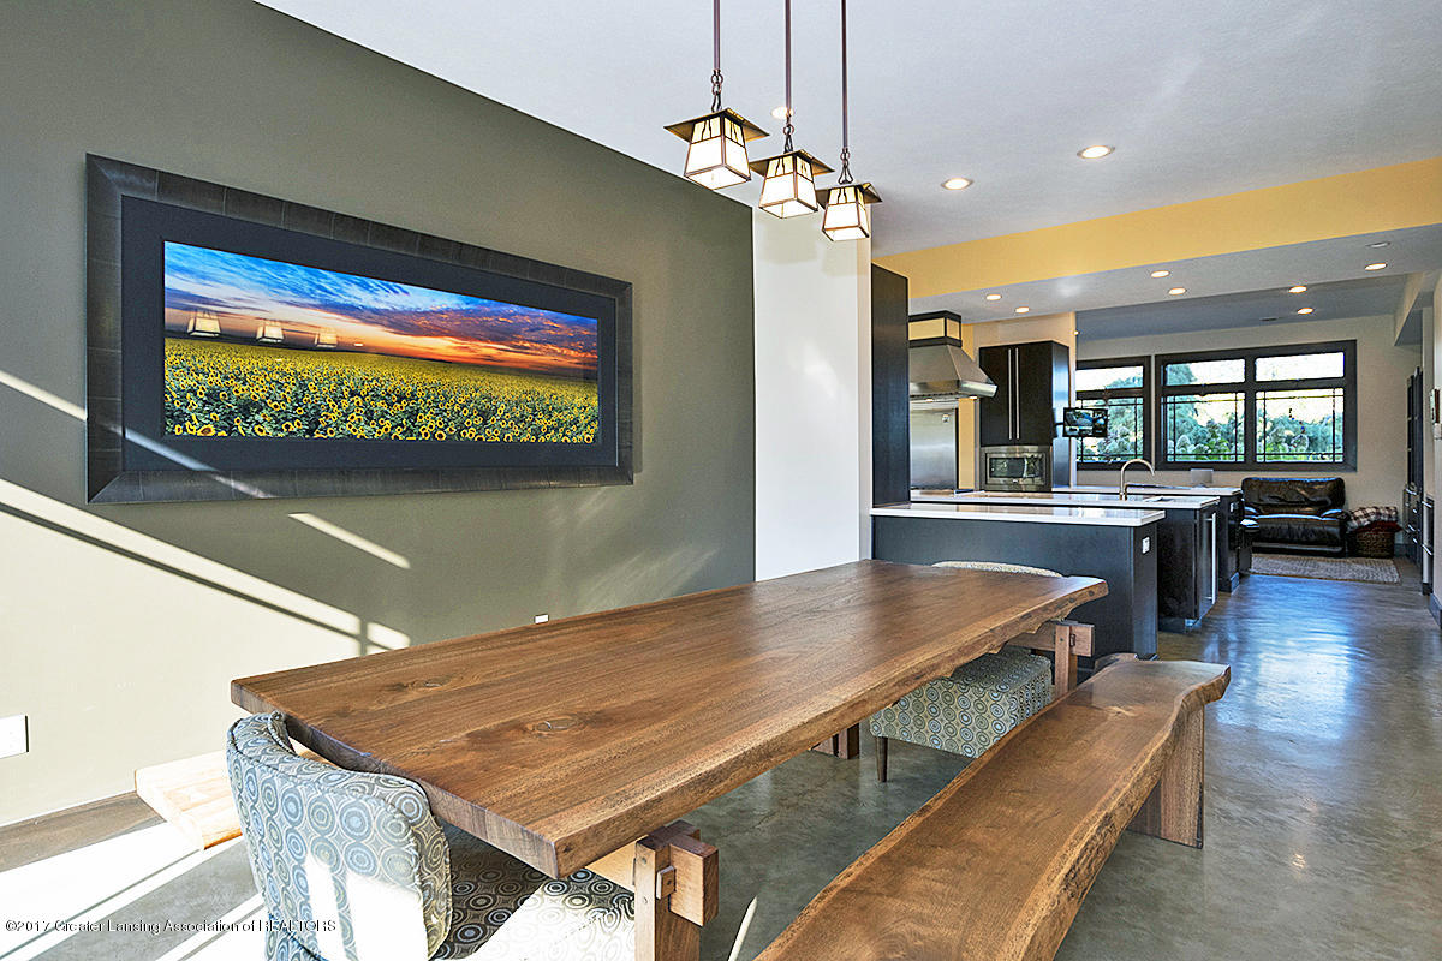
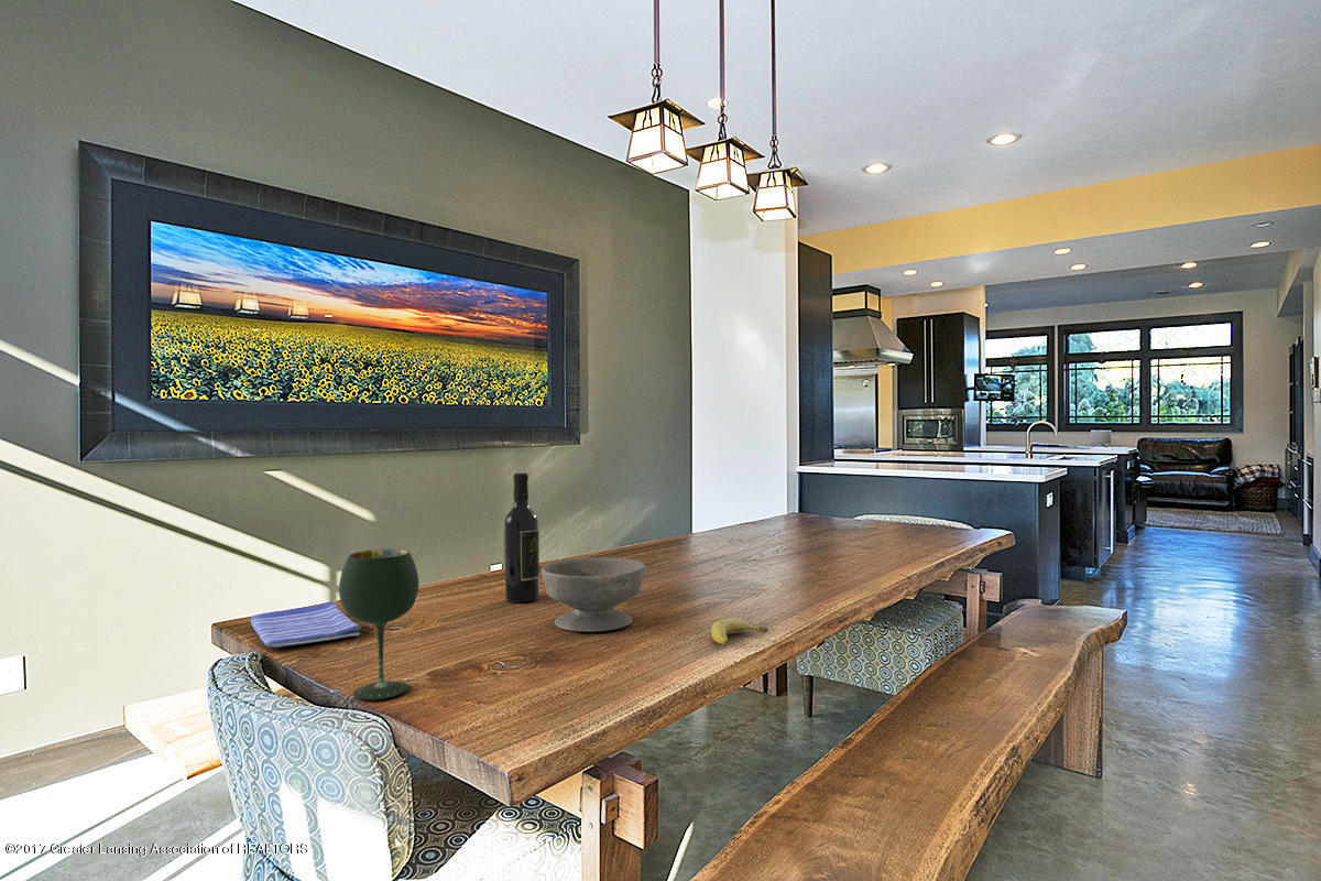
+ wine bottle [503,471,541,603]
+ dish towel [250,600,361,649]
+ fruit [710,618,768,645]
+ bowl [541,556,646,633]
+ wine glass [338,548,419,701]
